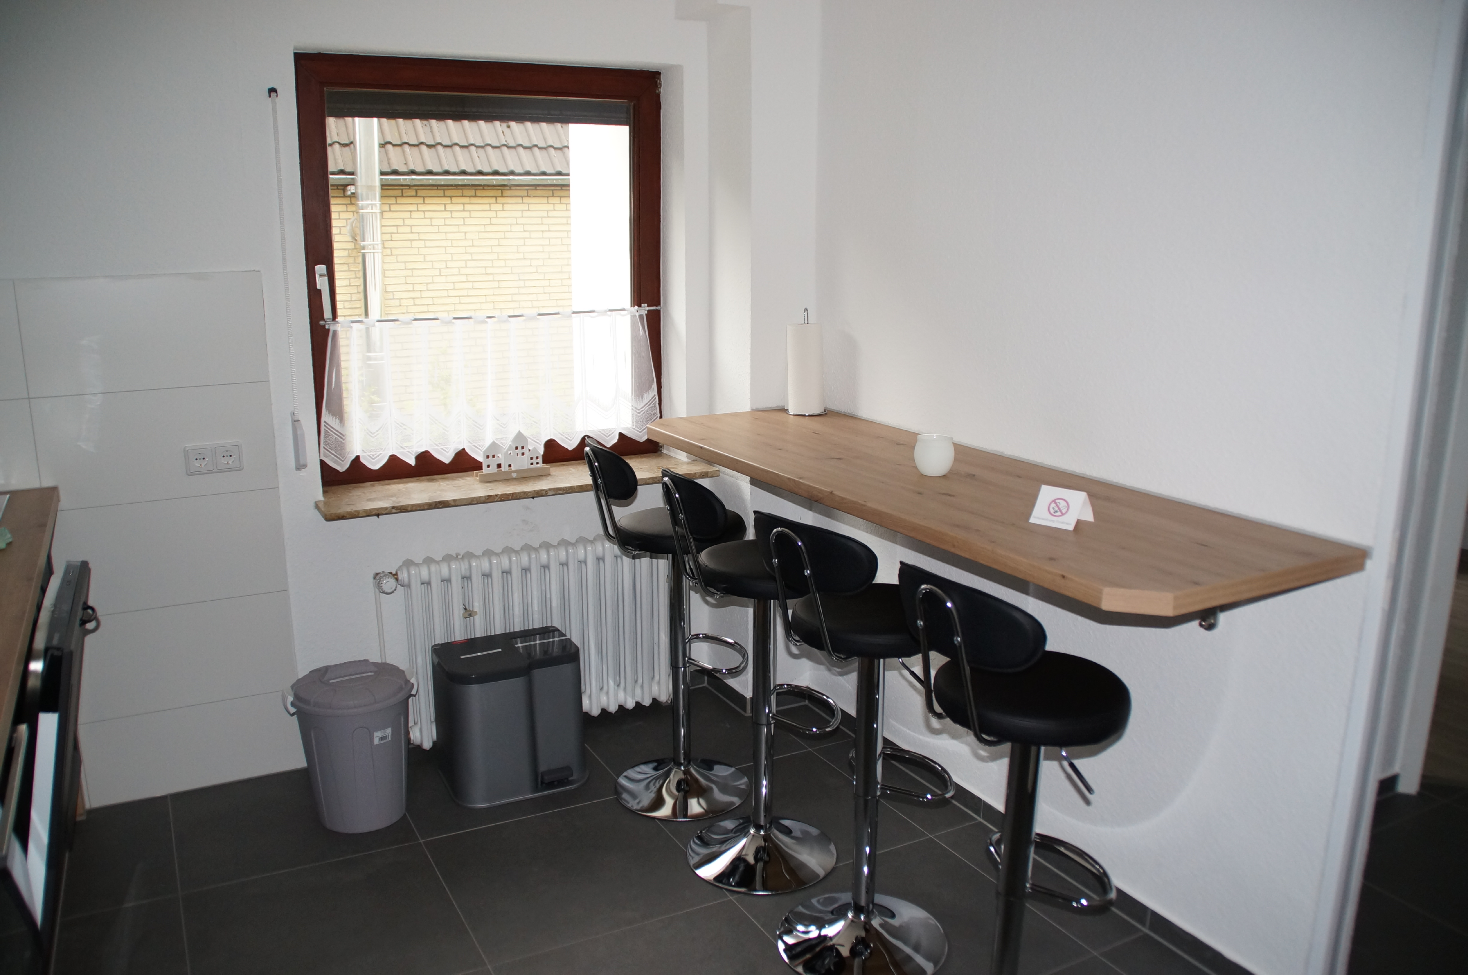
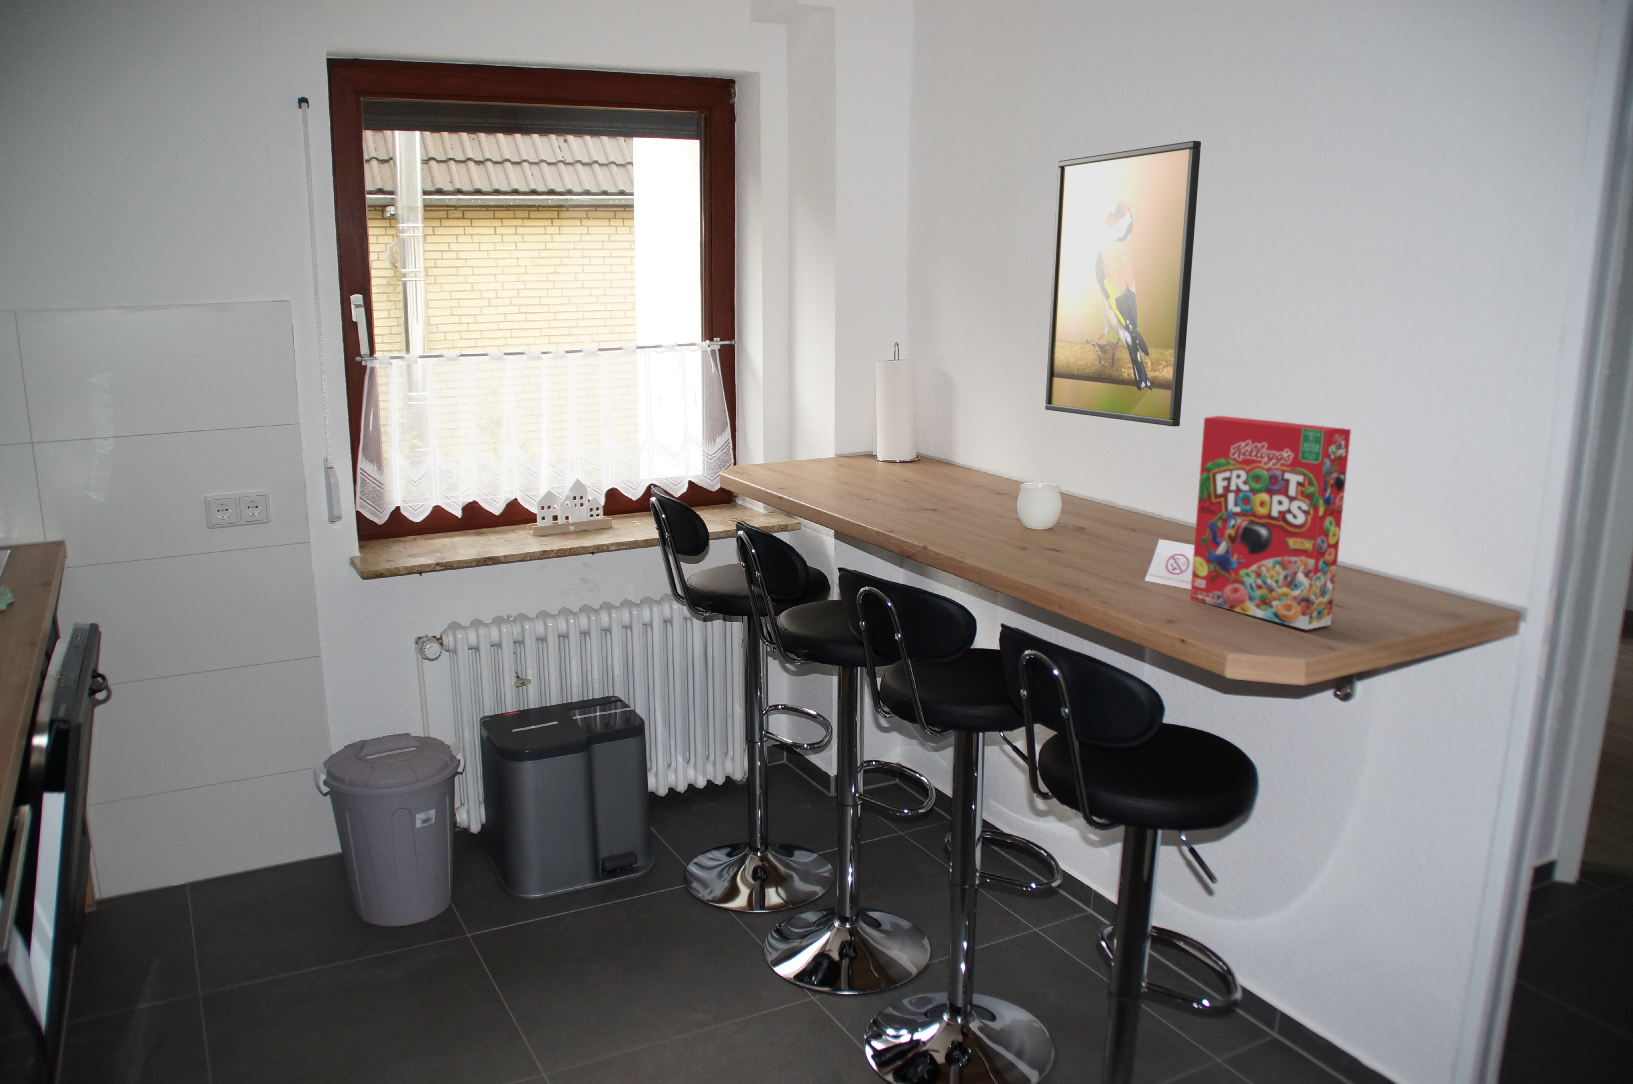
+ cereal box [1190,415,1351,630]
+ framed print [1045,140,1202,427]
